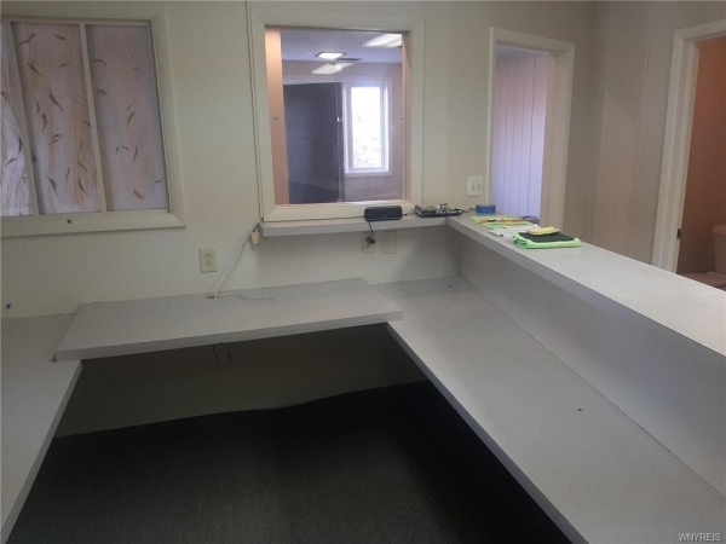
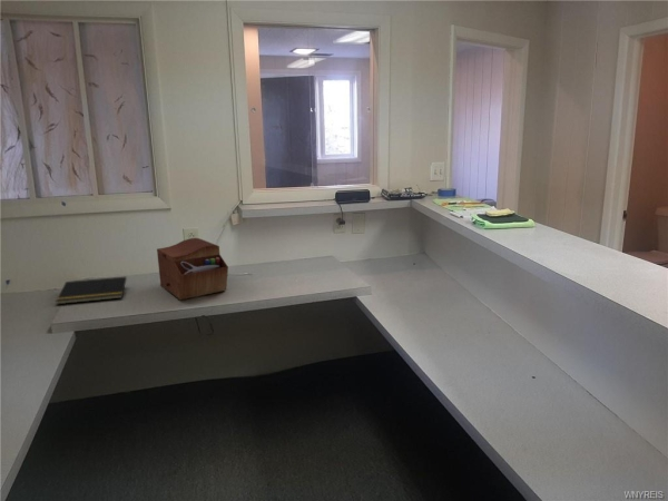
+ notepad [55,276,128,305]
+ sewing box [156,237,229,301]
